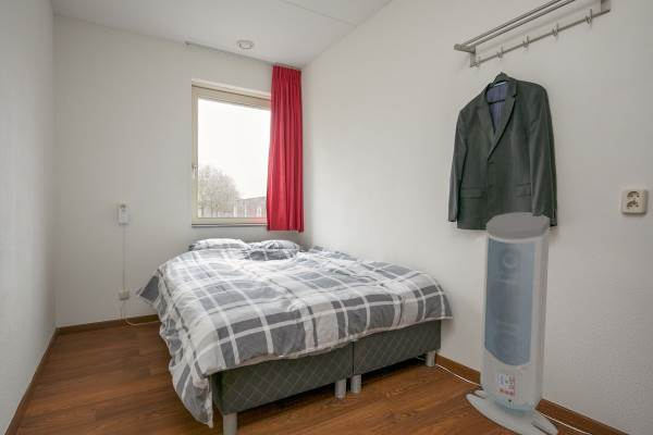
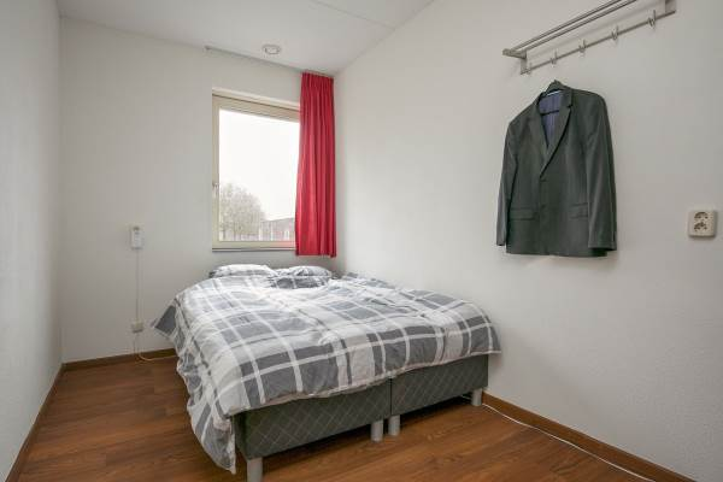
- air purifier [466,211,559,435]
